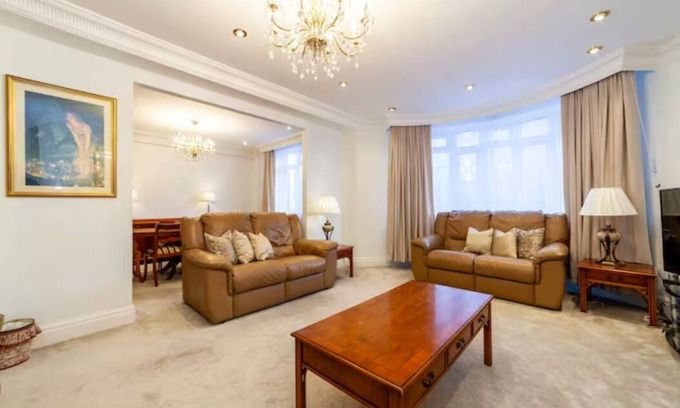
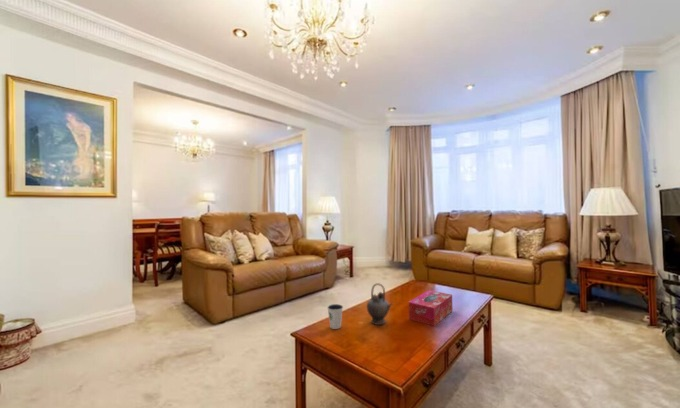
+ dixie cup [326,303,344,330]
+ tissue box [408,289,453,327]
+ teapot [366,282,394,326]
